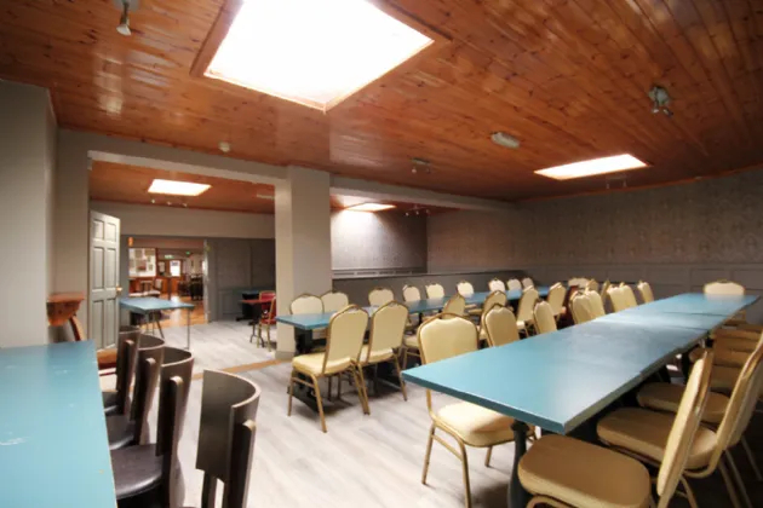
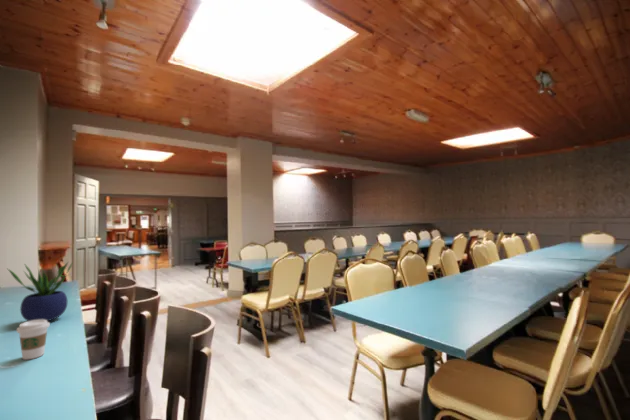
+ potted plant [7,260,74,322]
+ coffee cup [16,320,51,361]
